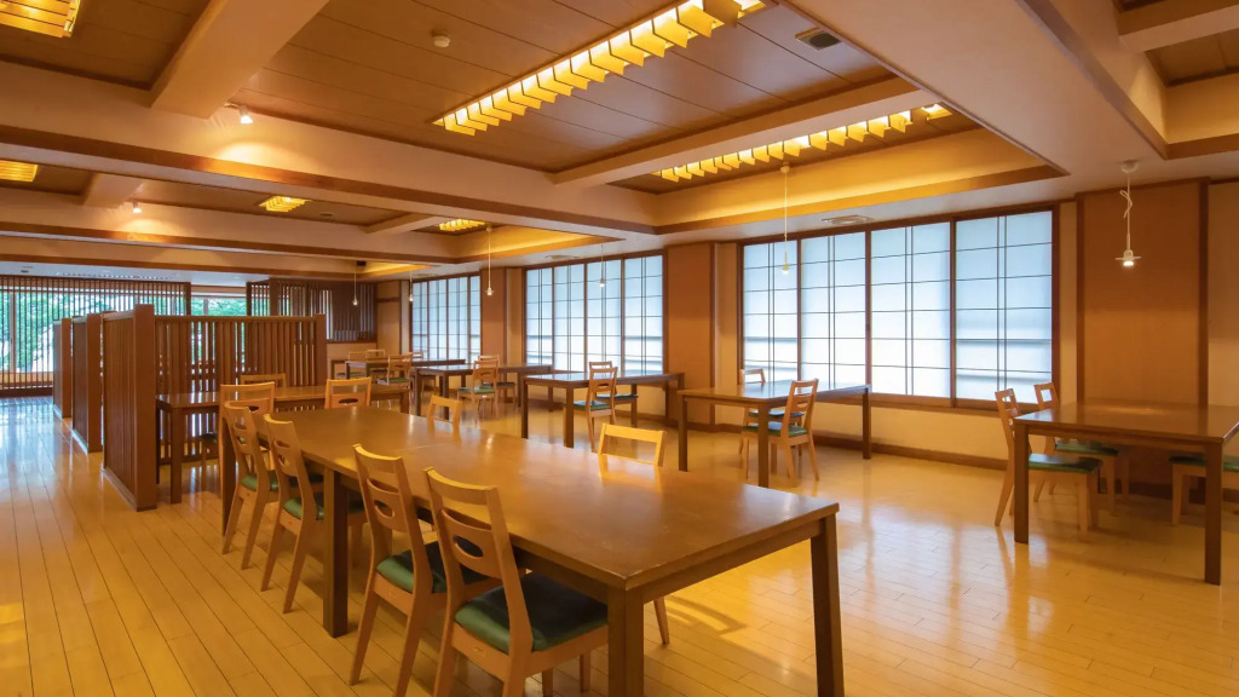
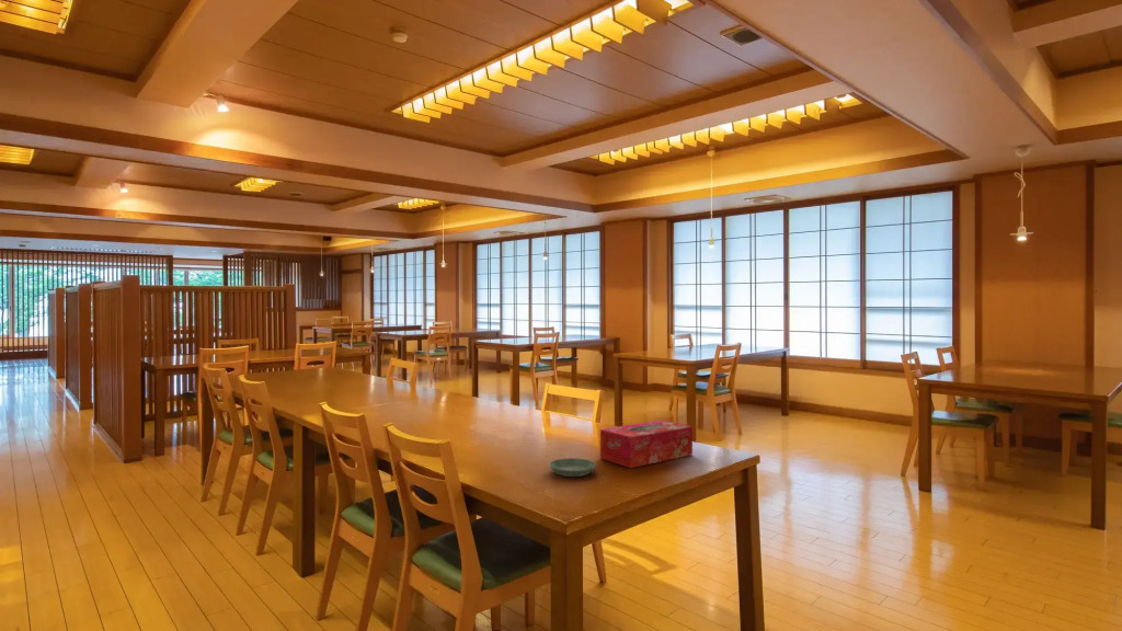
+ saucer [548,457,597,478]
+ tissue box [599,418,694,469]
